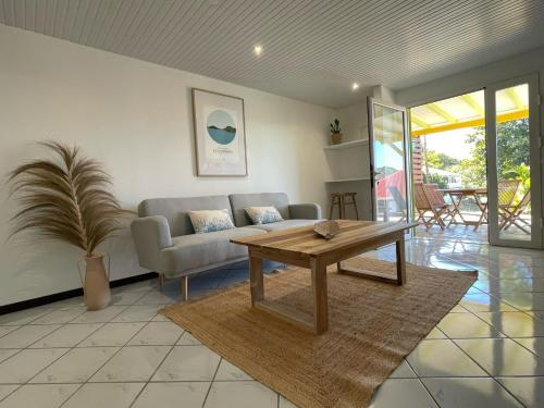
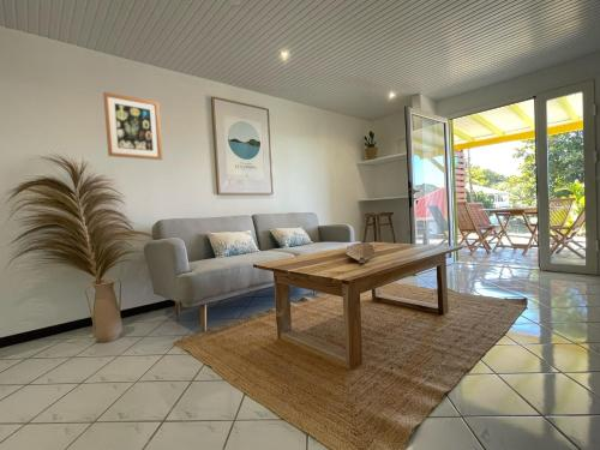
+ wall art [102,91,163,161]
